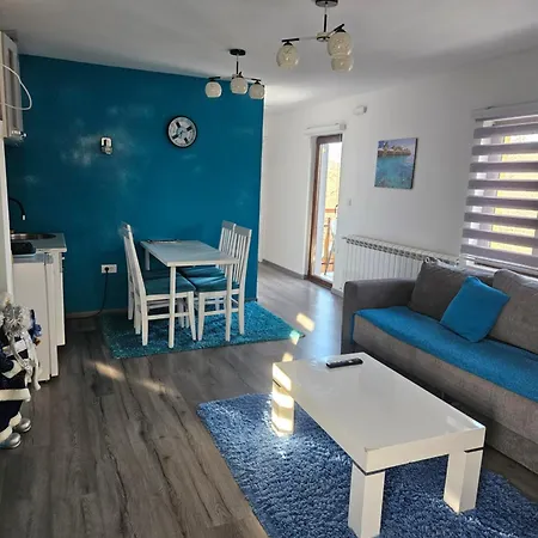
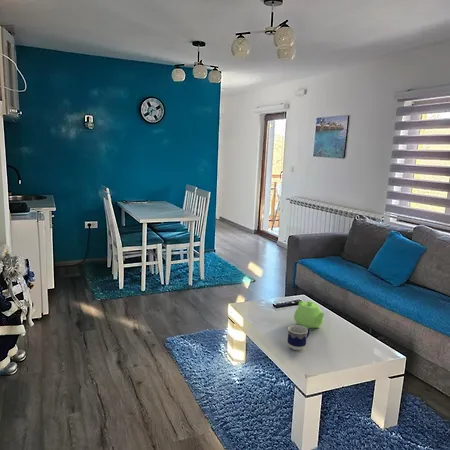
+ teapot [293,300,325,330]
+ cup [287,324,311,351]
